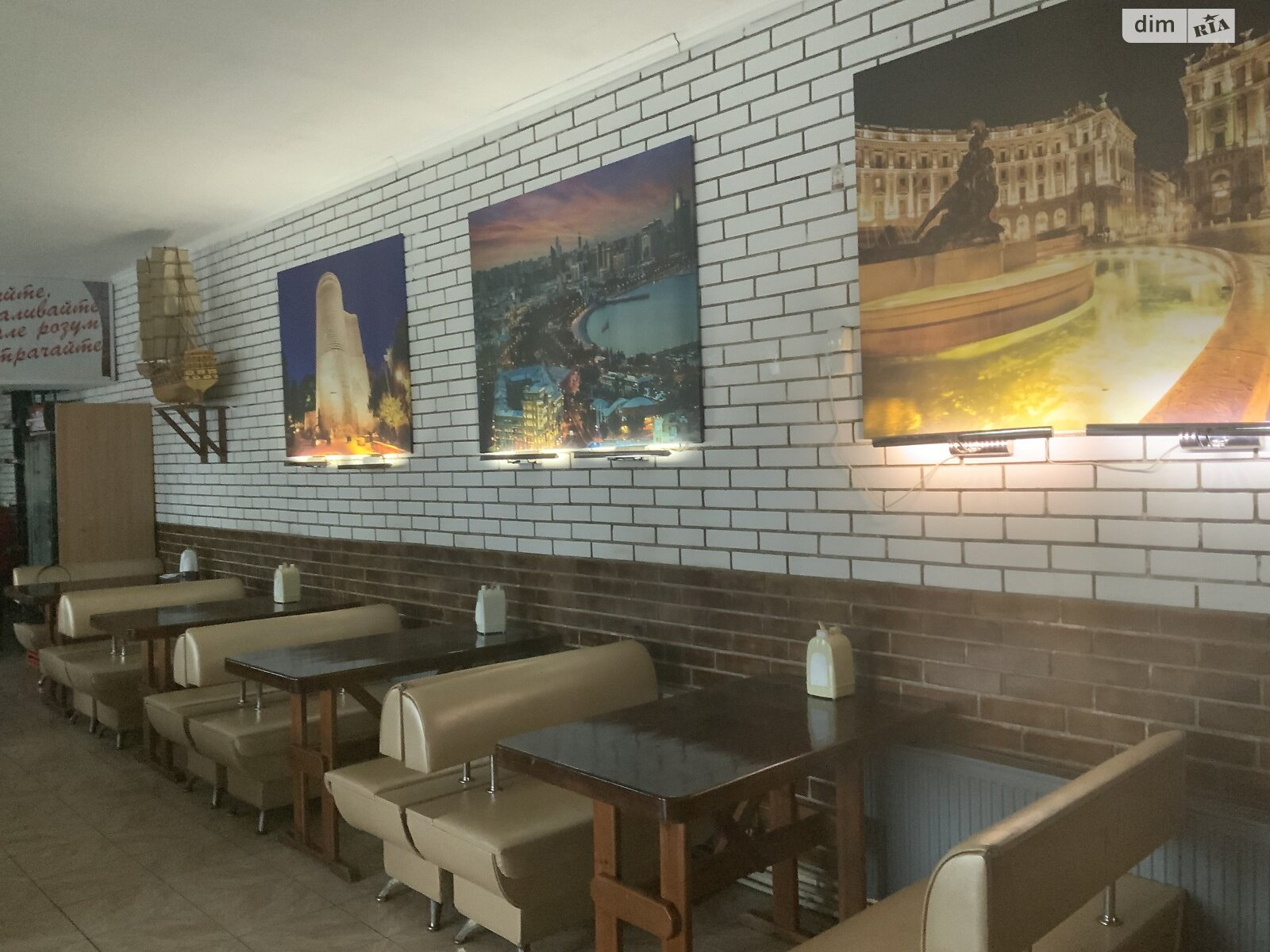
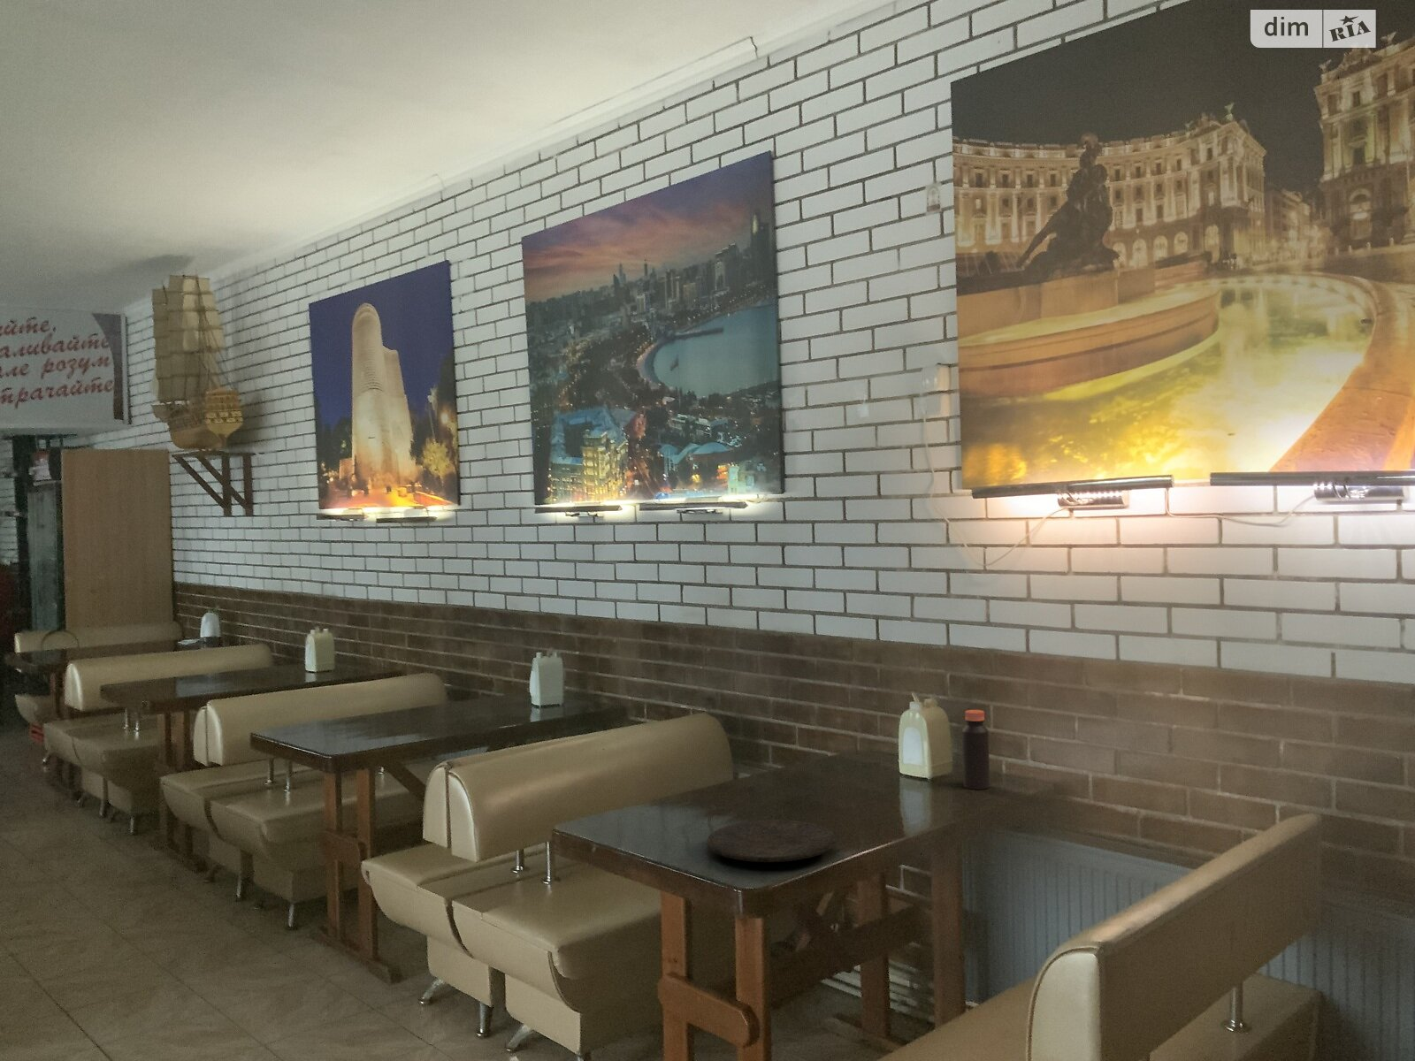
+ bottle [962,709,990,790]
+ plate [705,819,838,863]
